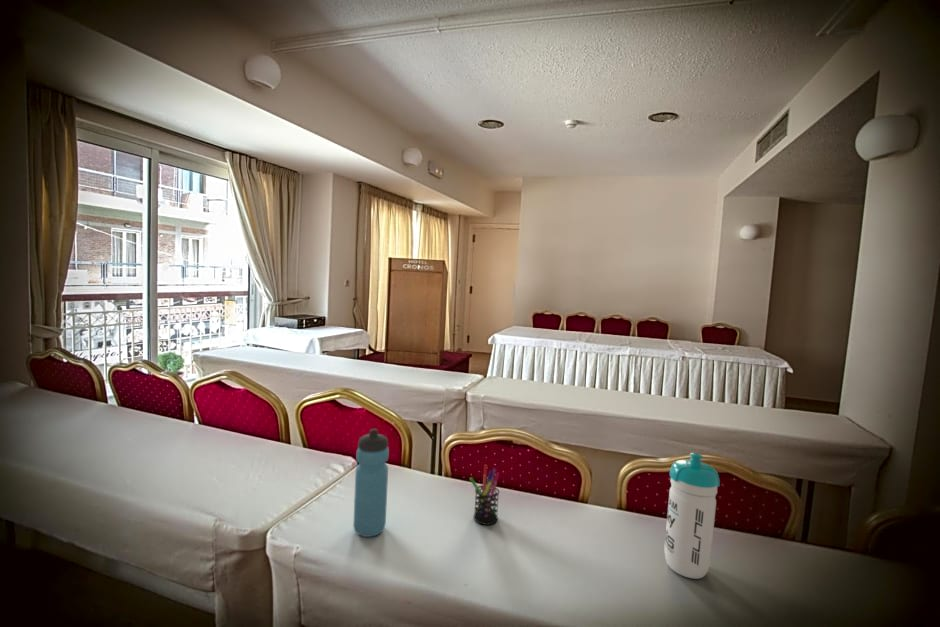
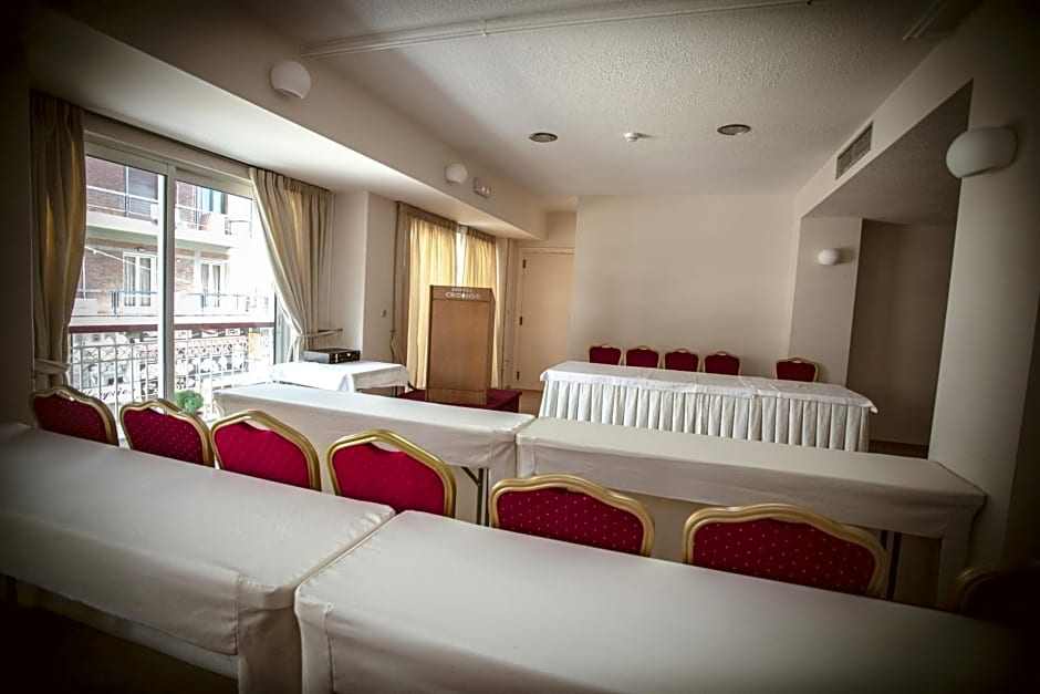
- water bottle [663,452,721,580]
- water bottle [352,428,390,538]
- pen holder [469,464,501,526]
